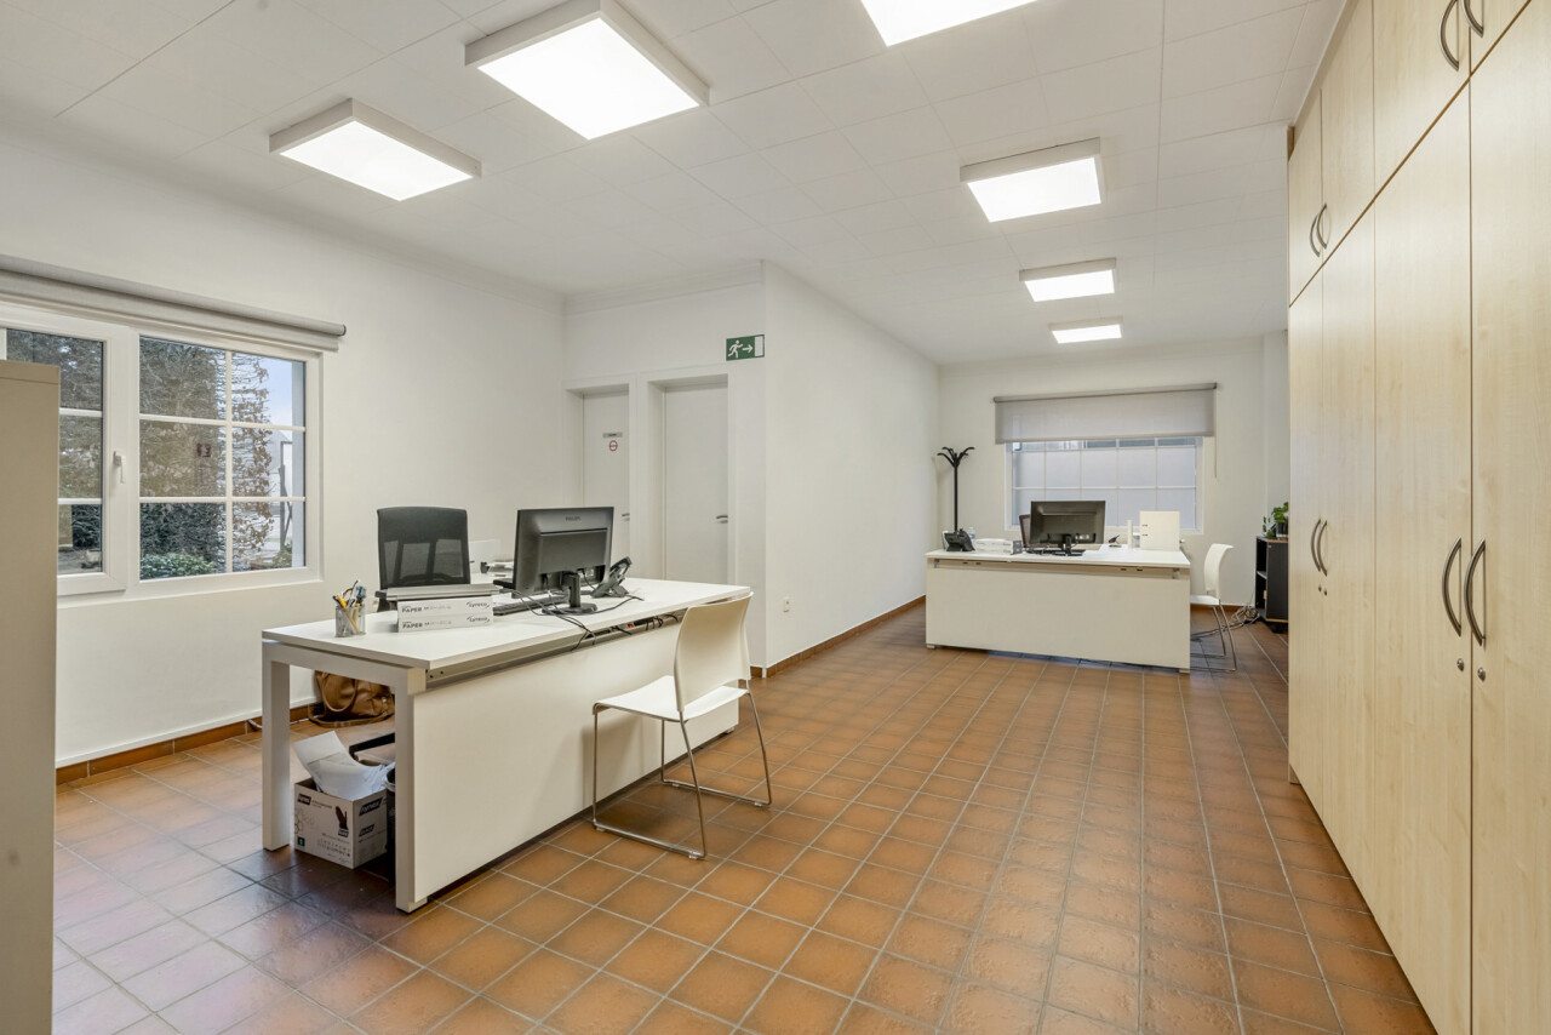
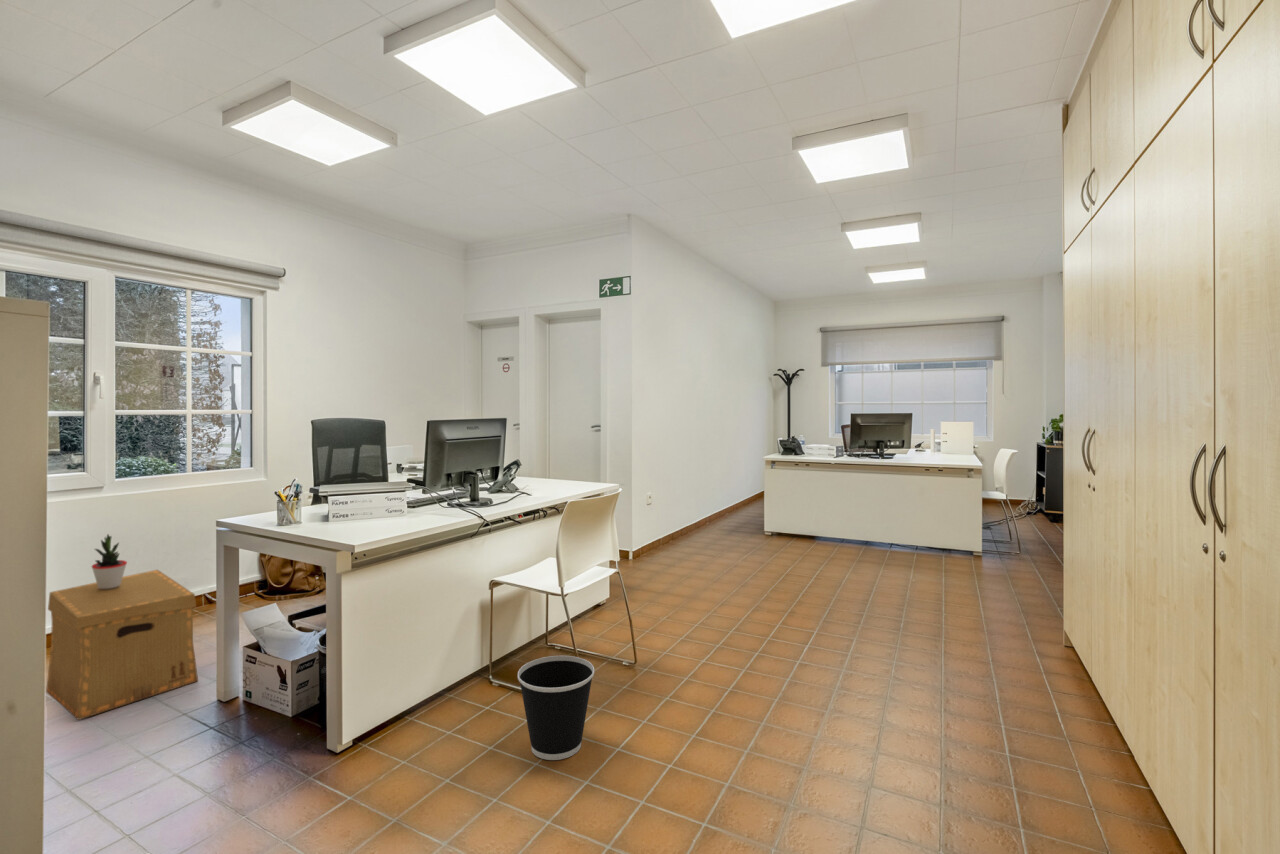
+ potted plant [91,533,128,589]
+ cardboard box [45,568,199,721]
+ wastebasket [517,655,595,761]
